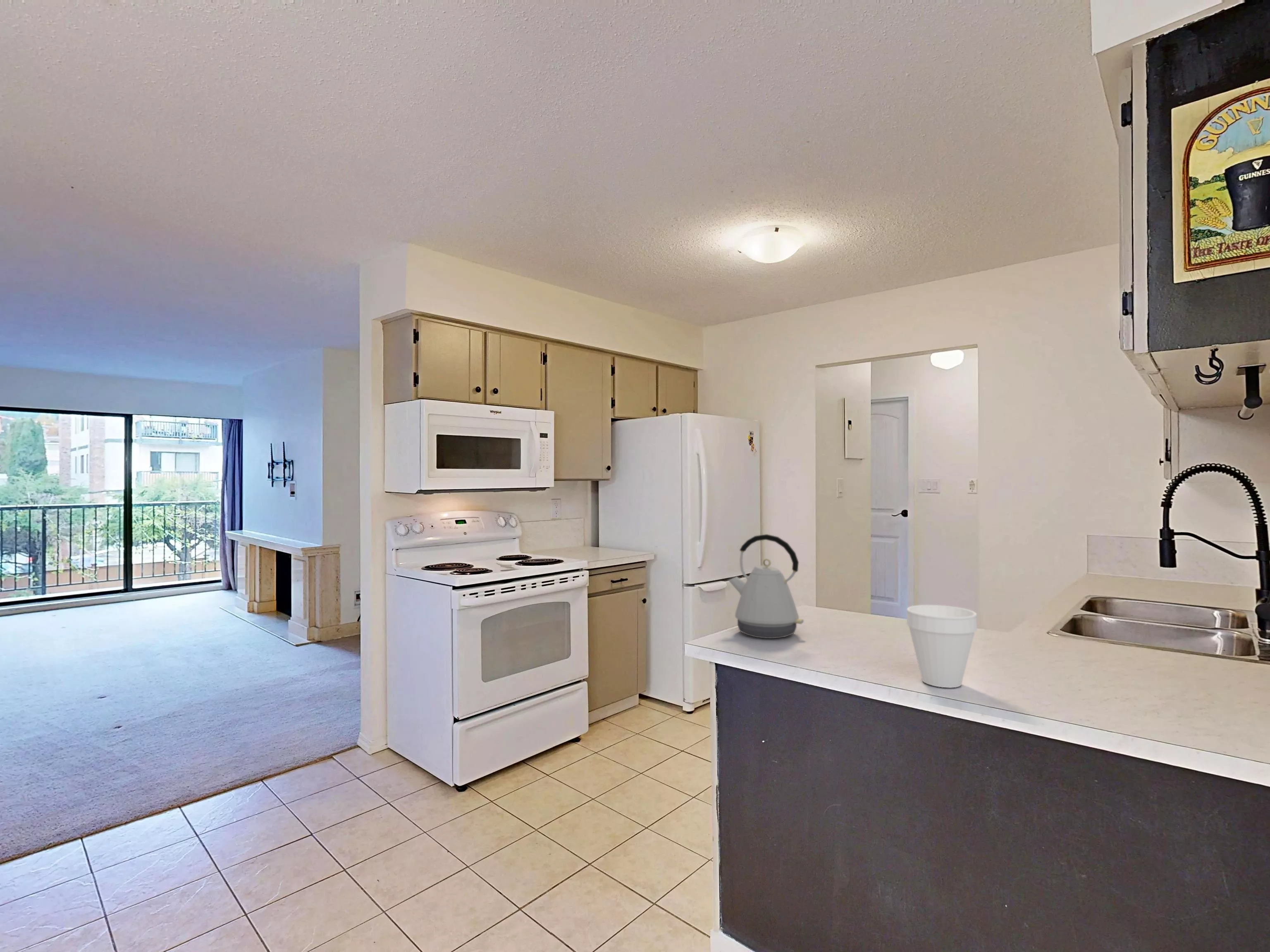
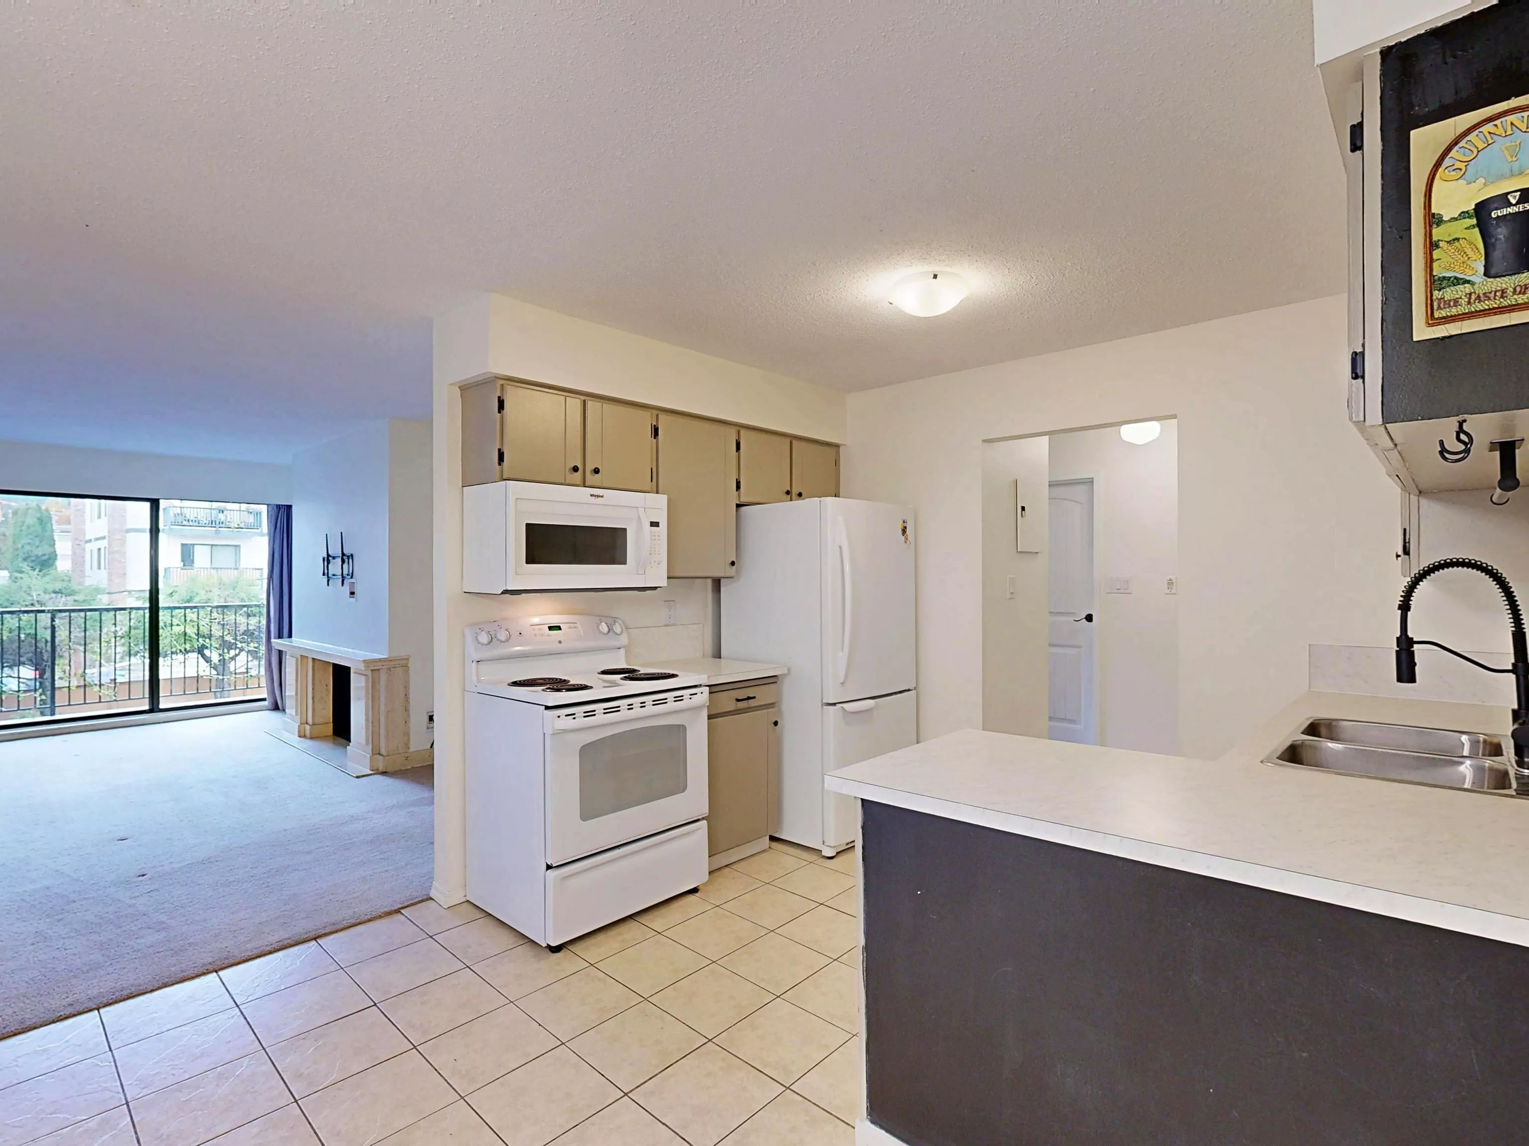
- kettle [728,534,804,639]
- cup [906,605,978,688]
